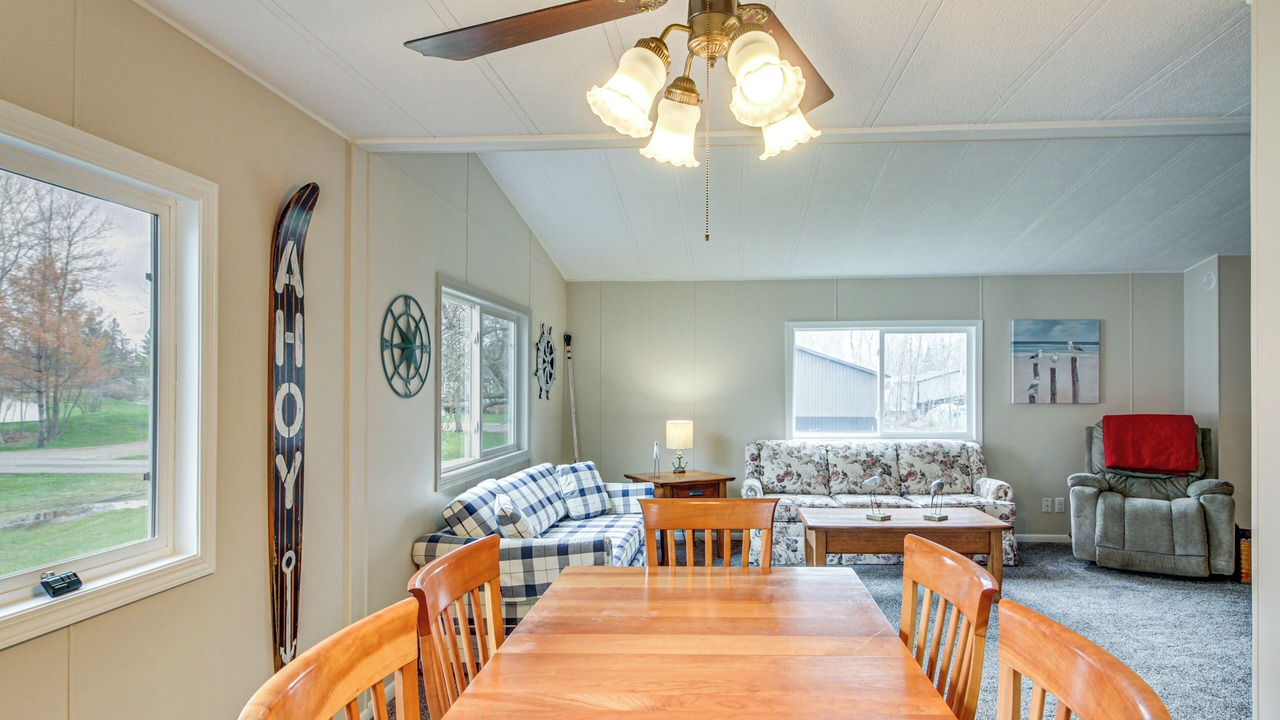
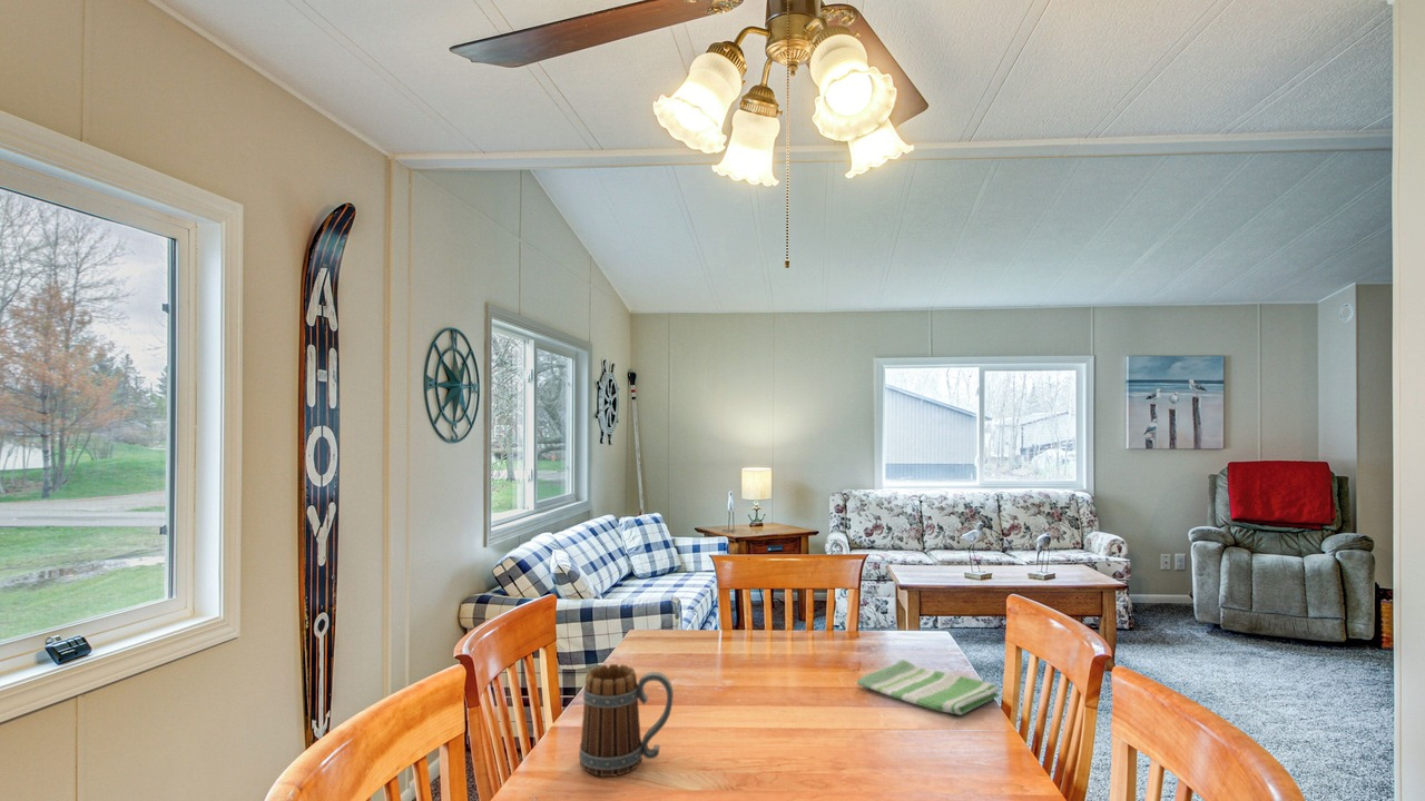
+ mug [578,663,675,778]
+ dish towel [856,659,1001,716]
